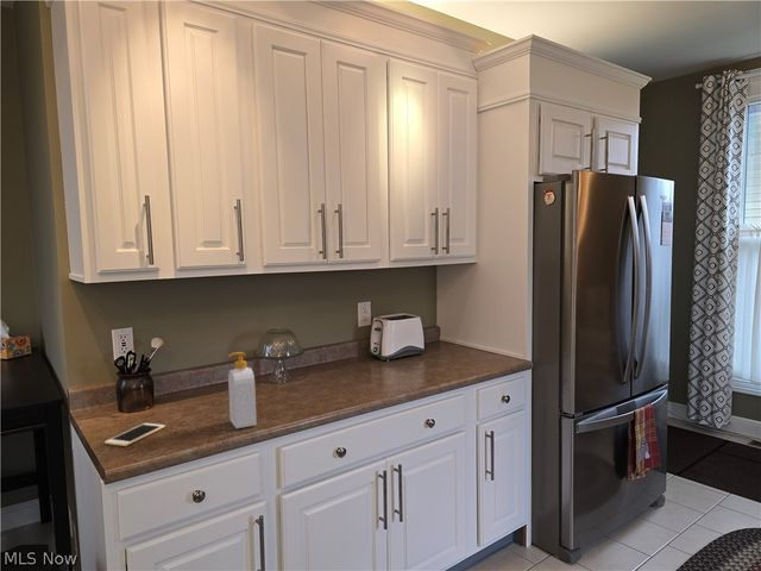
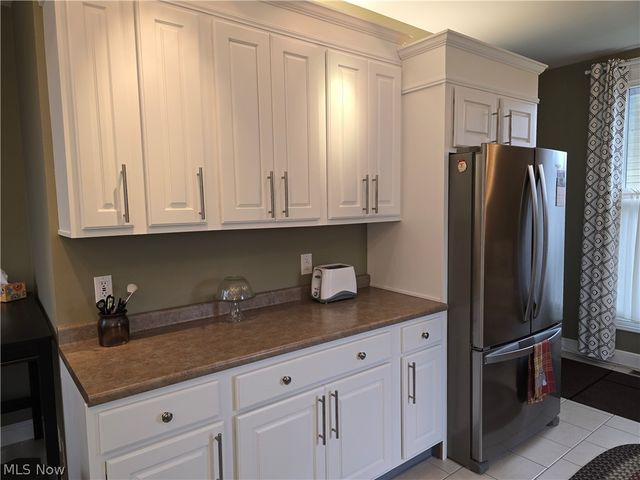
- cell phone [103,422,166,447]
- soap bottle [227,351,257,429]
